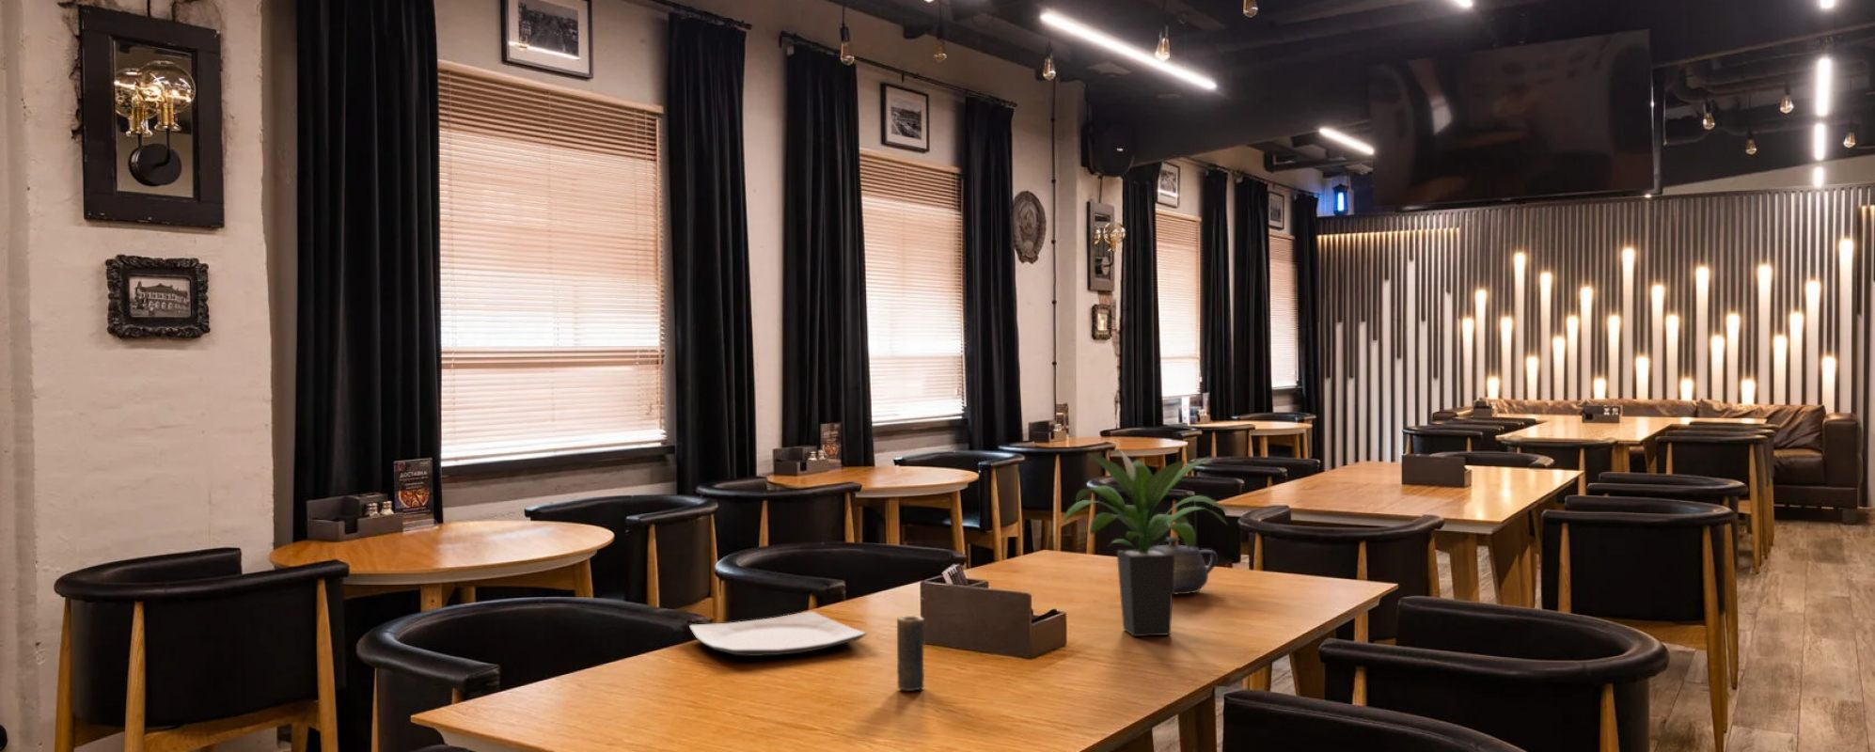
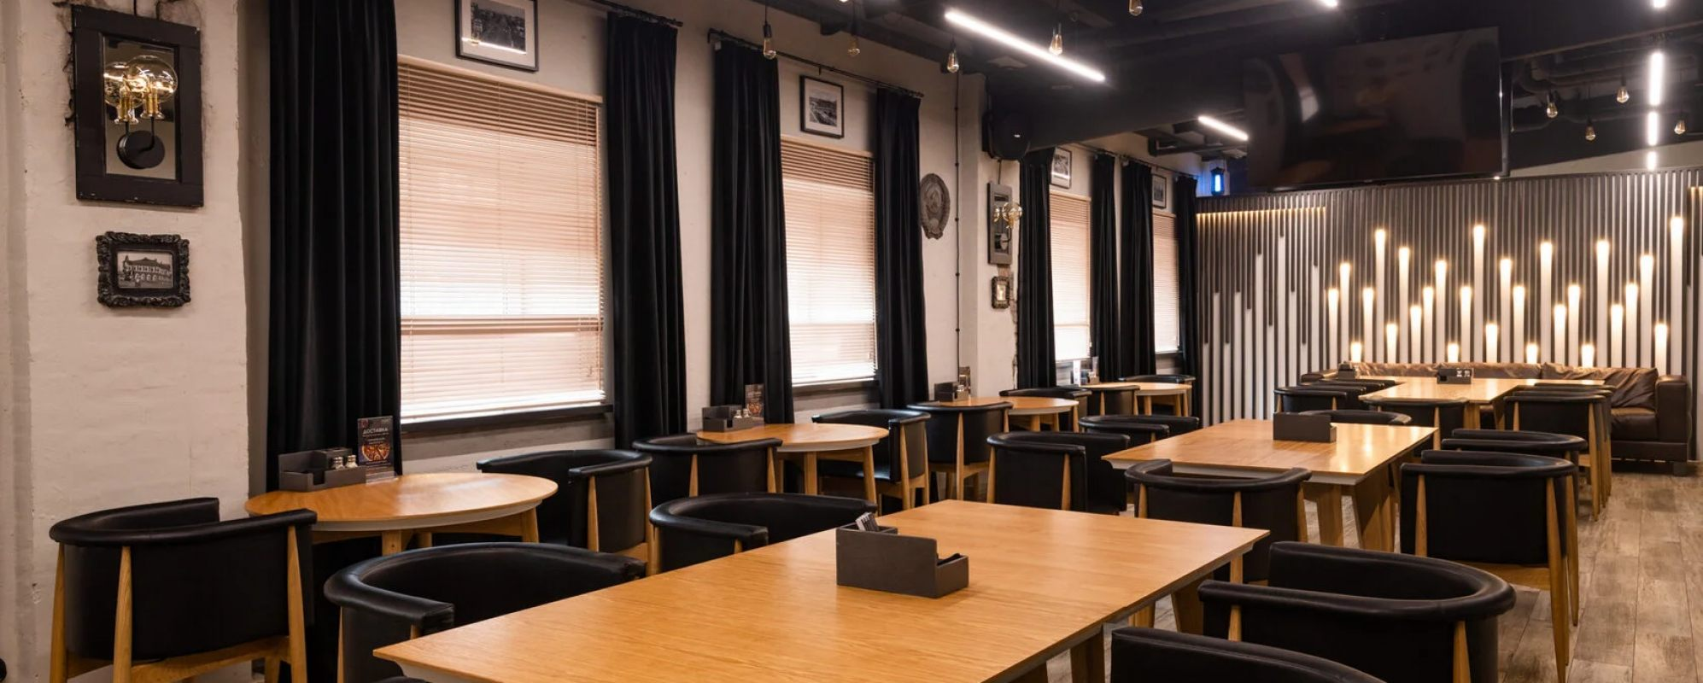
- potted plant [1063,450,1229,637]
- plate [689,610,867,658]
- candle [896,615,926,692]
- teapot [1150,536,1219,595]
